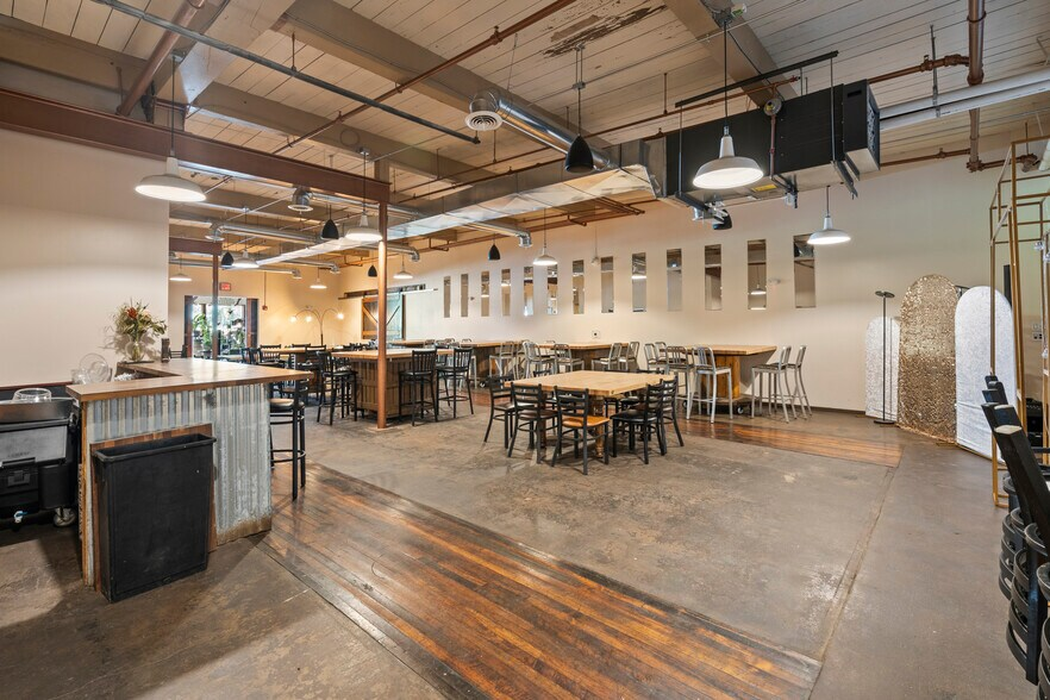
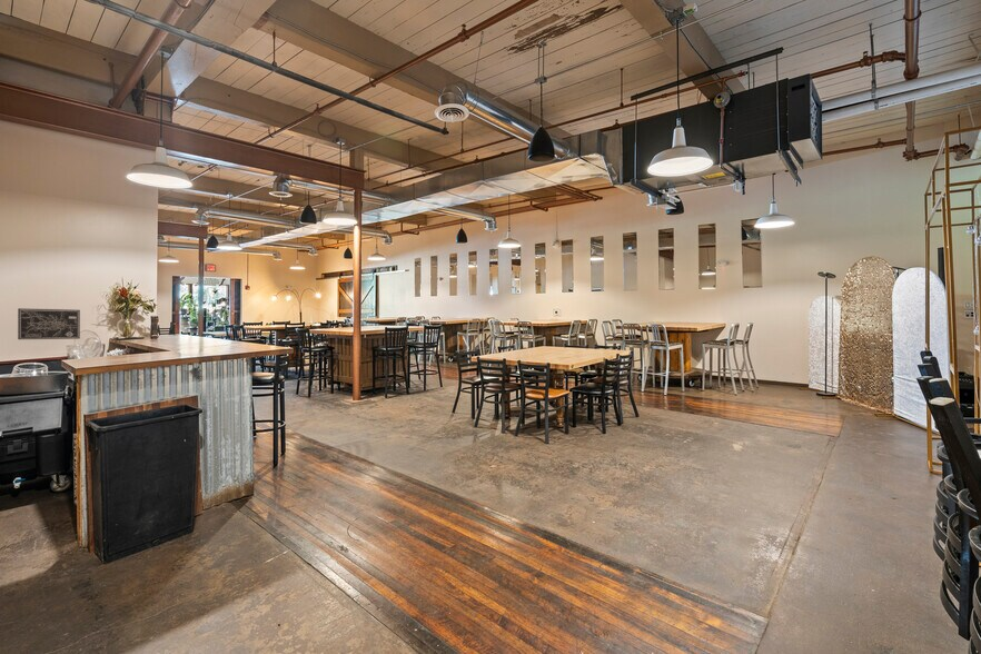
+ wall art [17,307,81,340]
